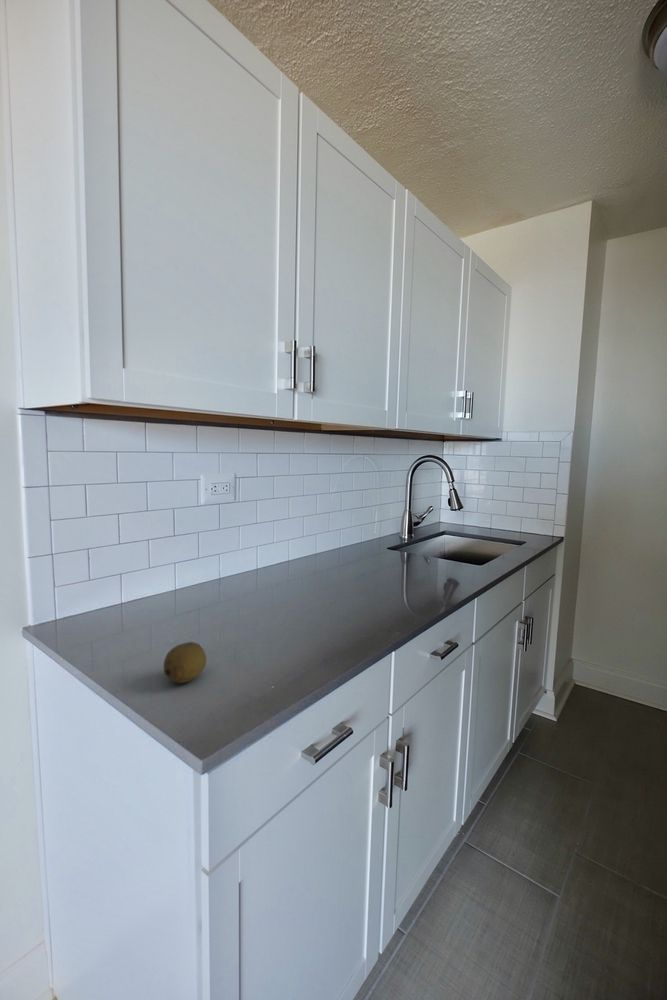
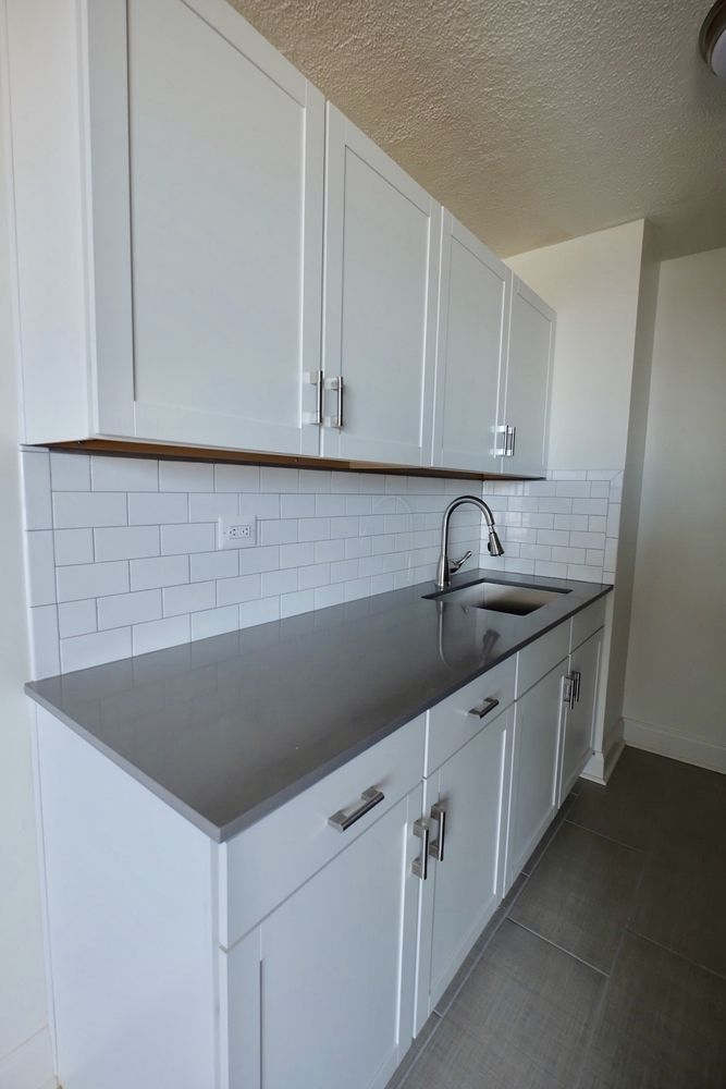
- fruit [163,641,207,684]
